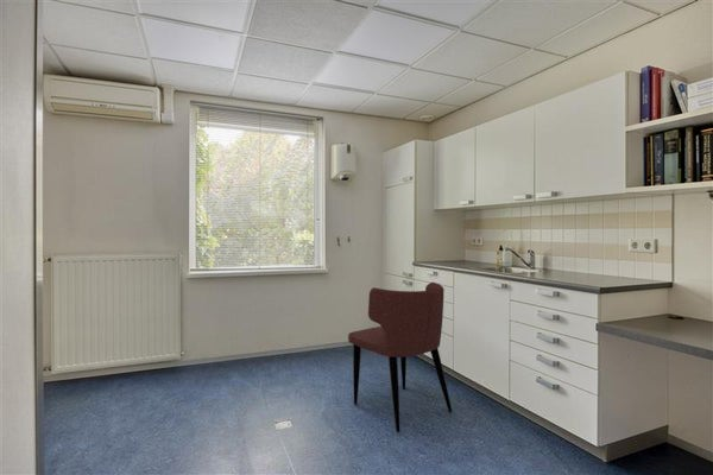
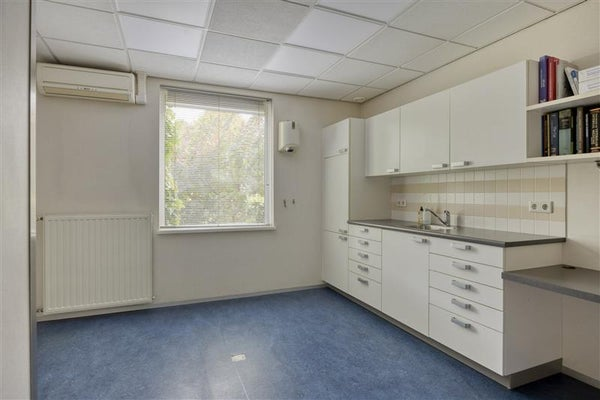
- dining chair [347,281,453,433]
